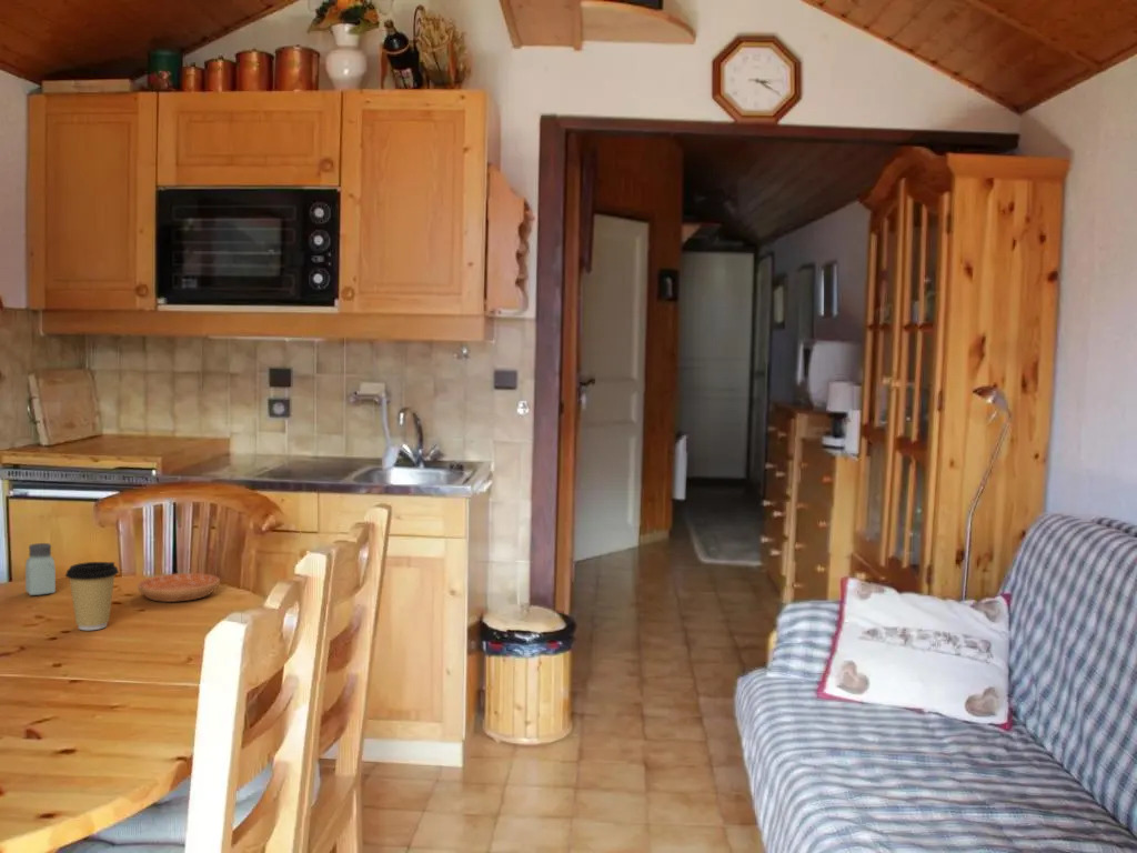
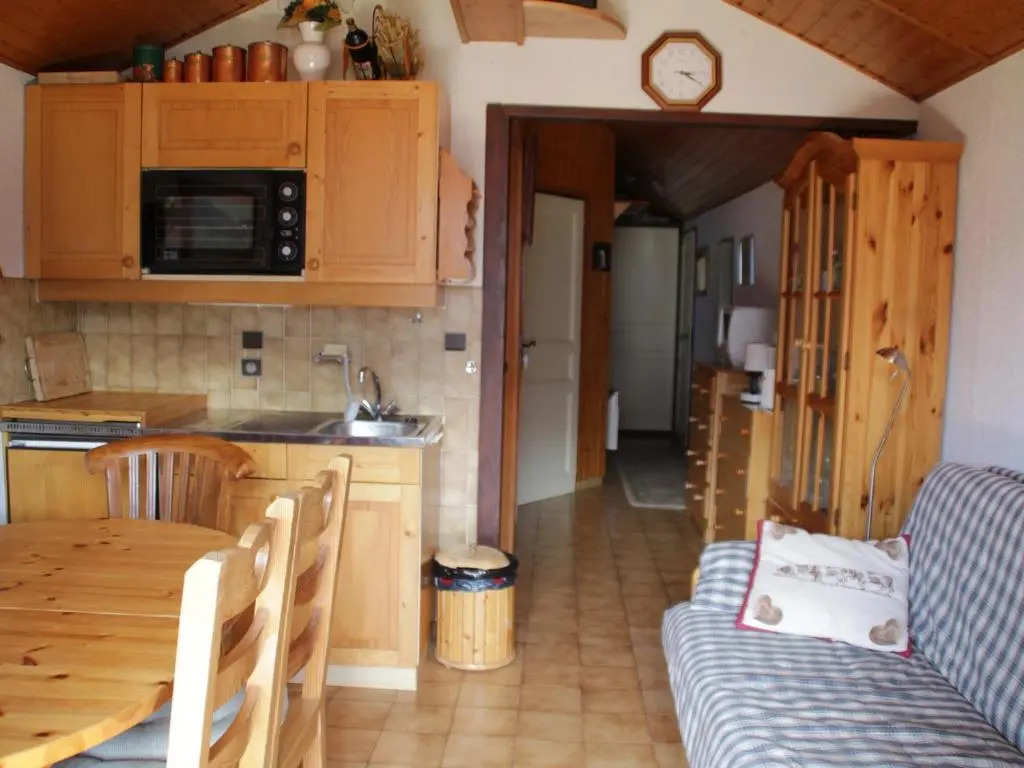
- saucer [137,572,221,603]
- coffee cup [64,561,120,631]
- saltshaker [24,542,57,596]
